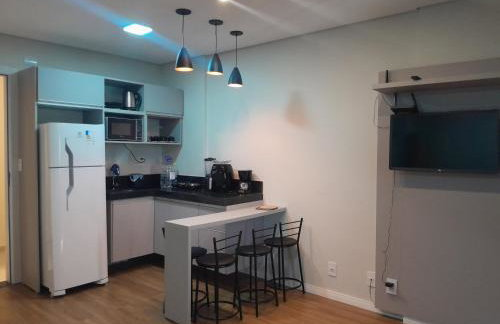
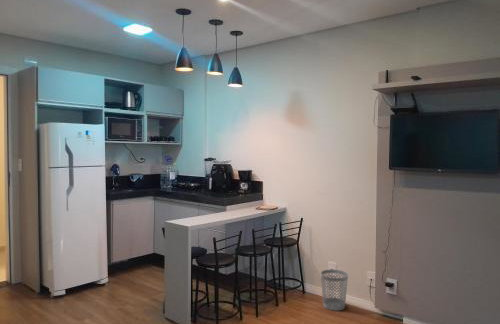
+ wastebasket [320,269,349,312]
